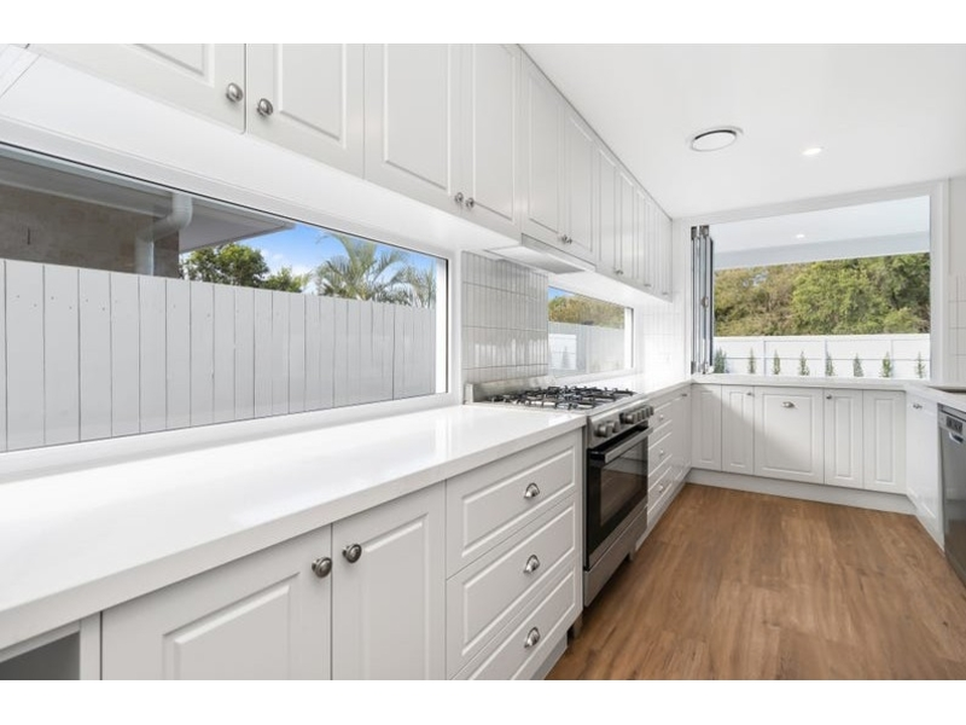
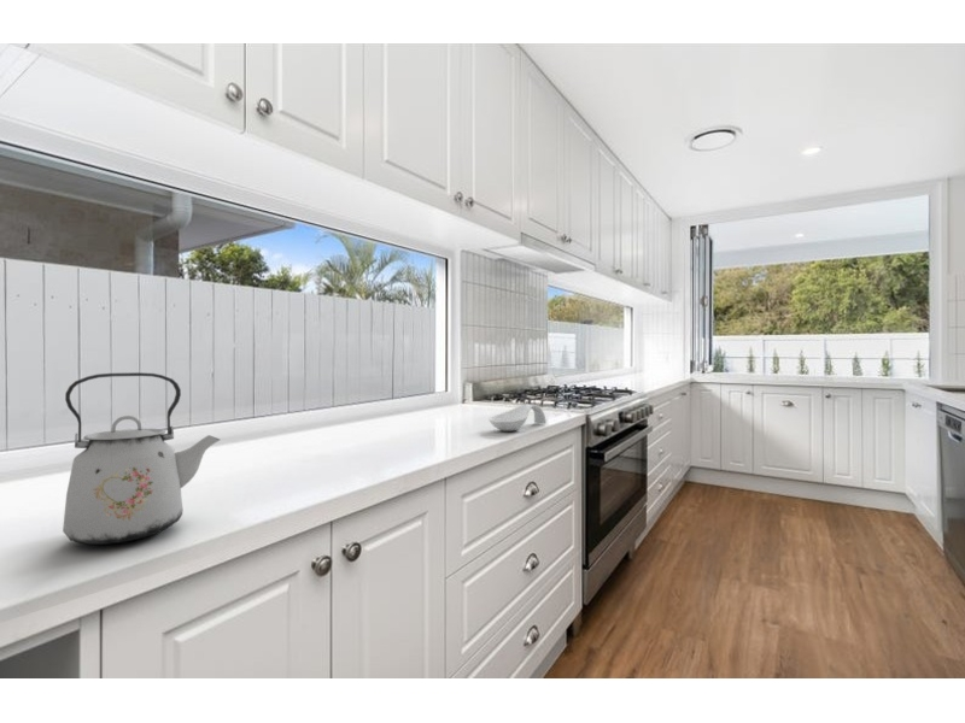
+ kettle [62,371,221,546]
+ spoon rest [487,402,548,433]
